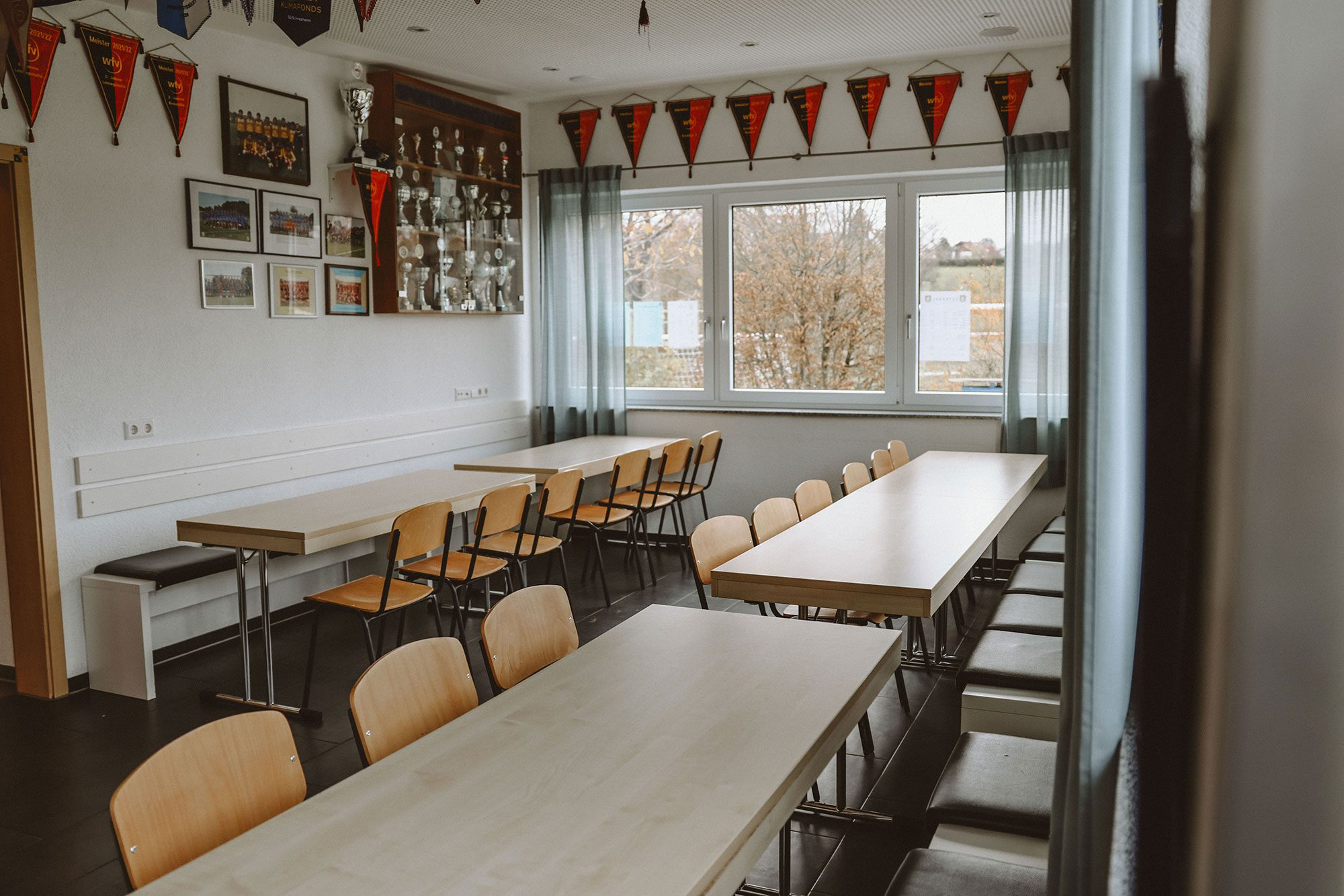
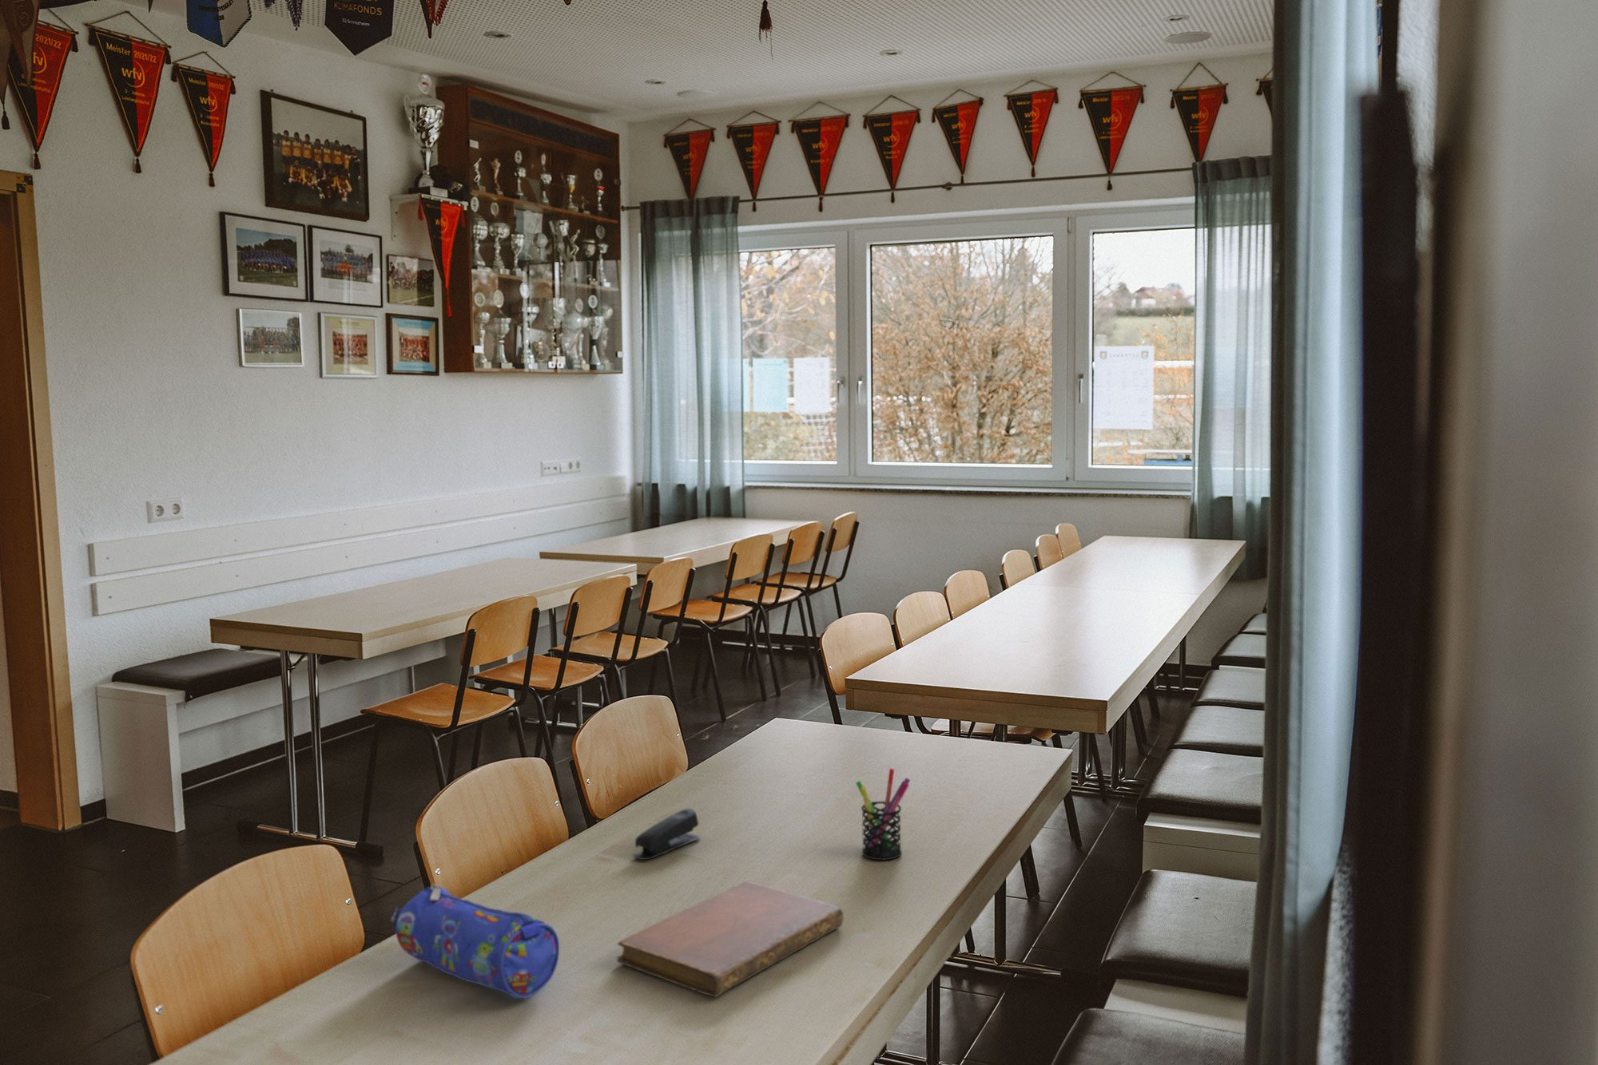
+ notebook [616,881,844,998]
+ pencil case [390,883,560,1000]
+ pen holder [855,767,911,861]
+ stapler [633,807,702,861]
